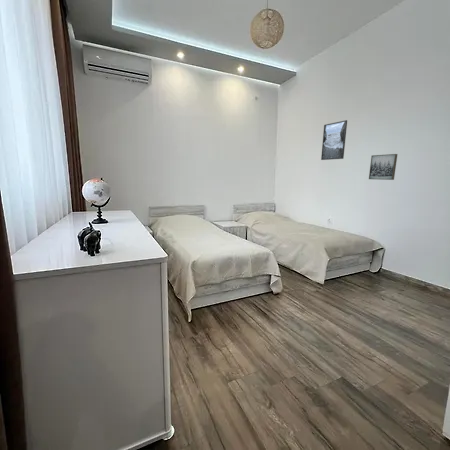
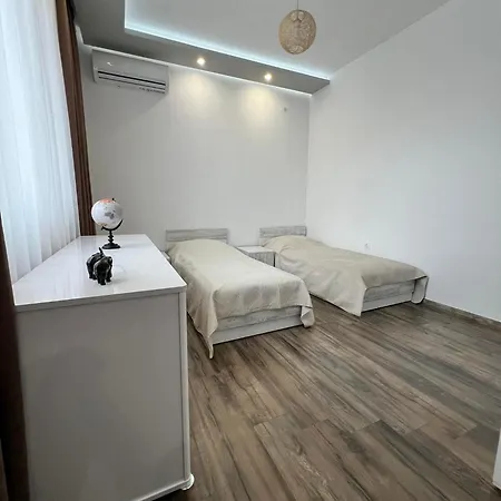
- wall art [368,153,398,181]
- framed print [320,119,348,161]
